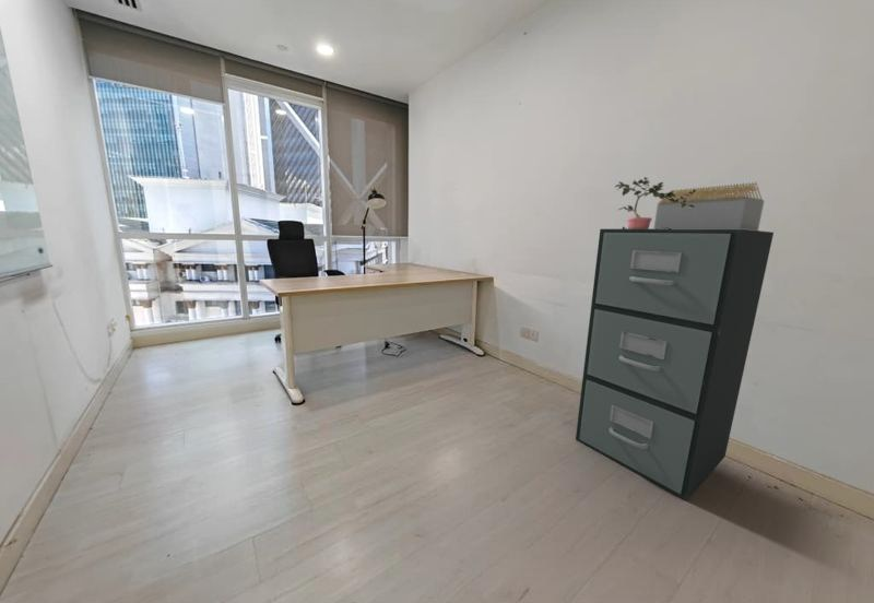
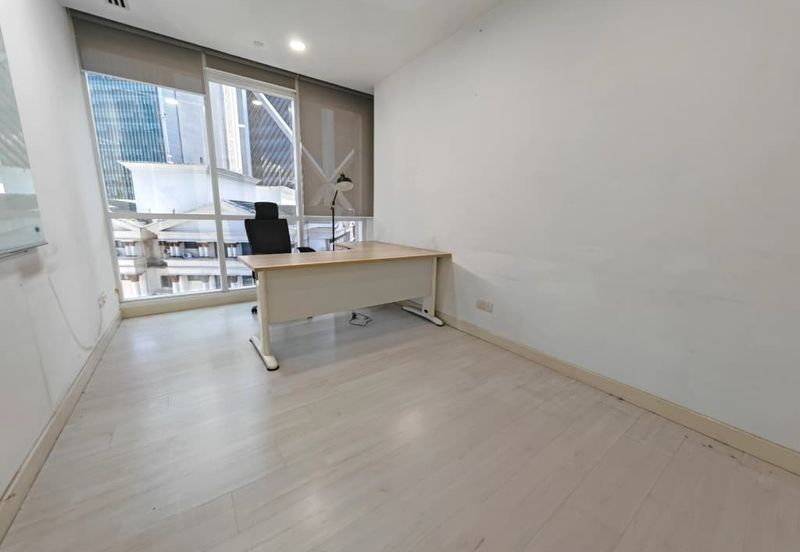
- filing cabinet [575,228,775,501]
- architectural model [653,181,766,230]
- potted plant [614,176,696,229]
